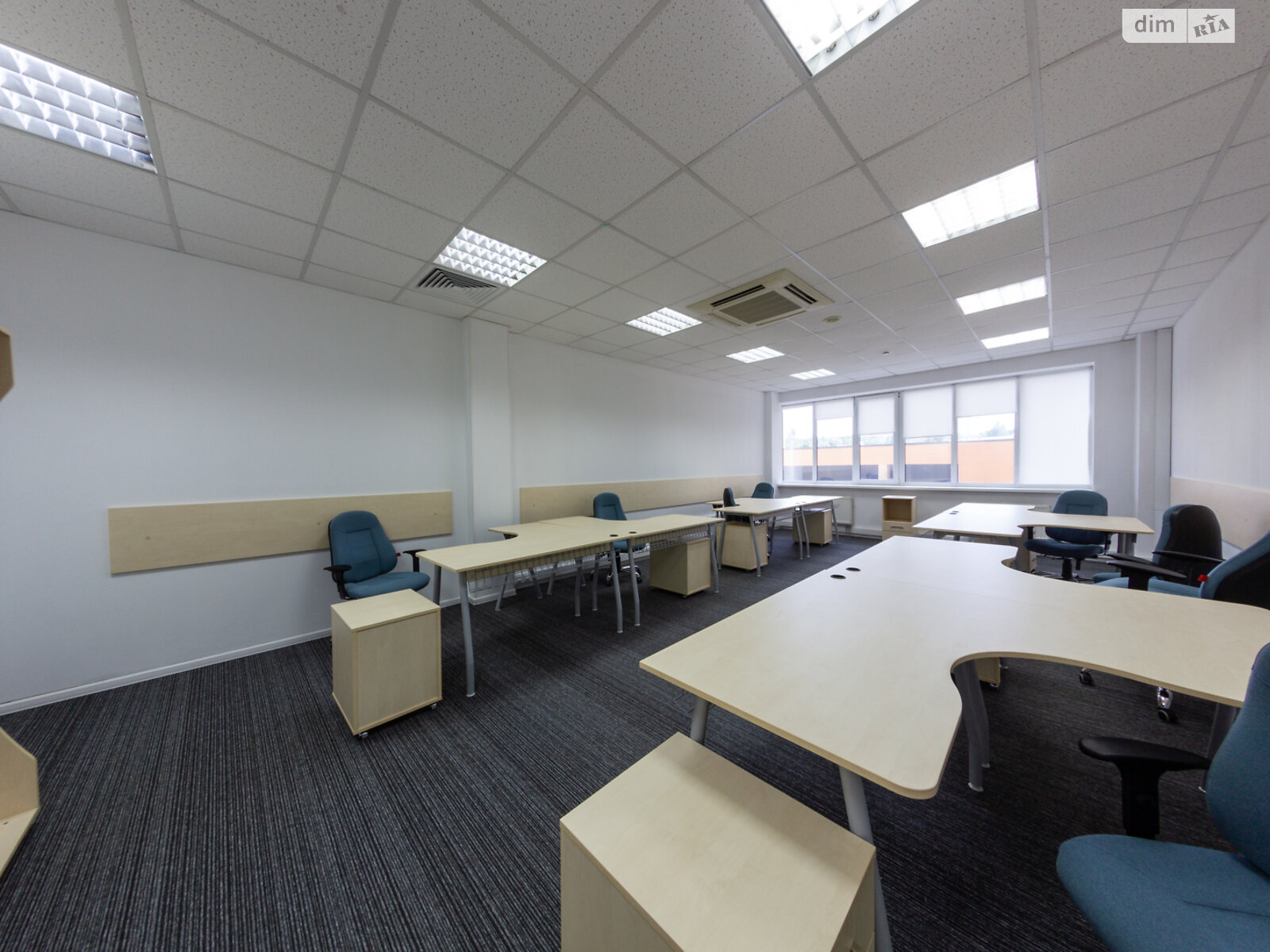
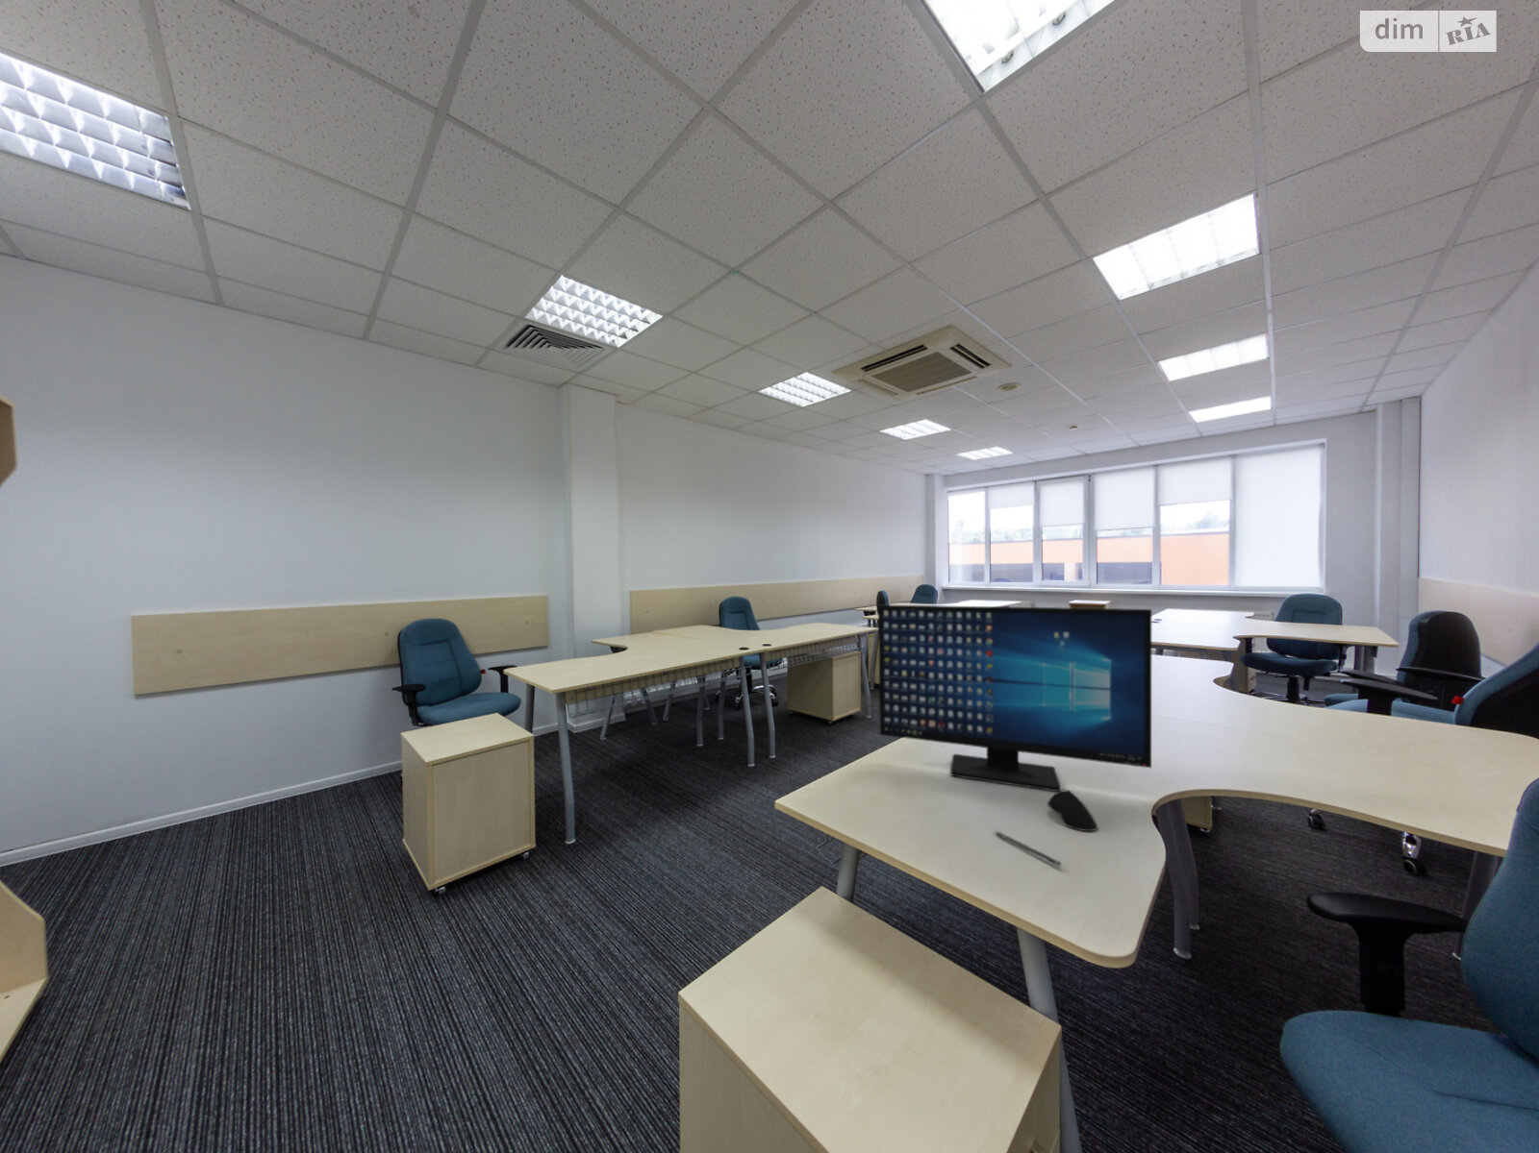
+ computer mouse [1047,788,1098,832]
+ computer monitor [877,604,1152,793]
+ pen [992,830,1062,867]
